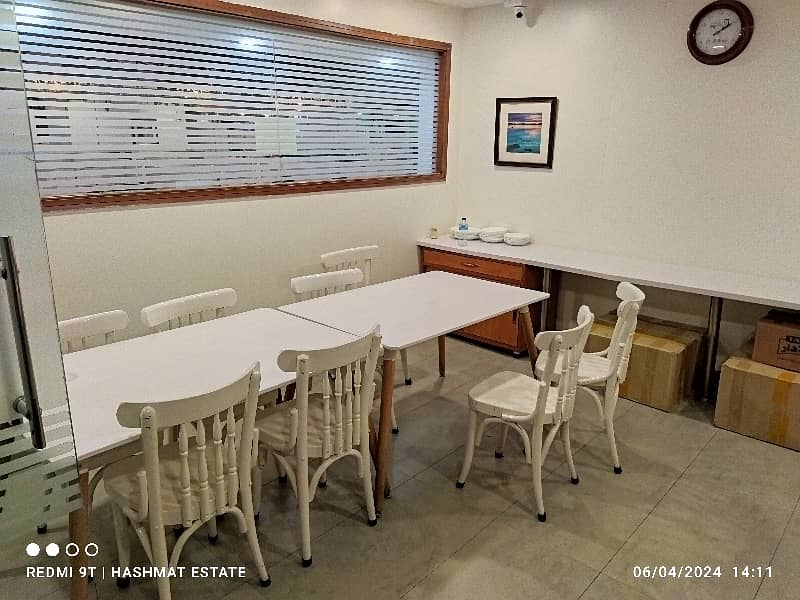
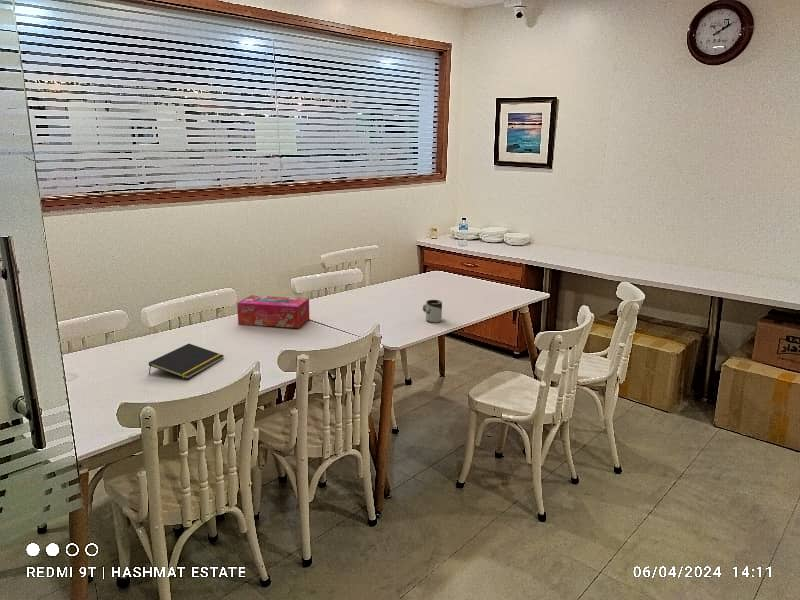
+ notepad [148,343,225,380]
+ tissue box [236,294,311,329]
+ cup [422,299,443,323]
